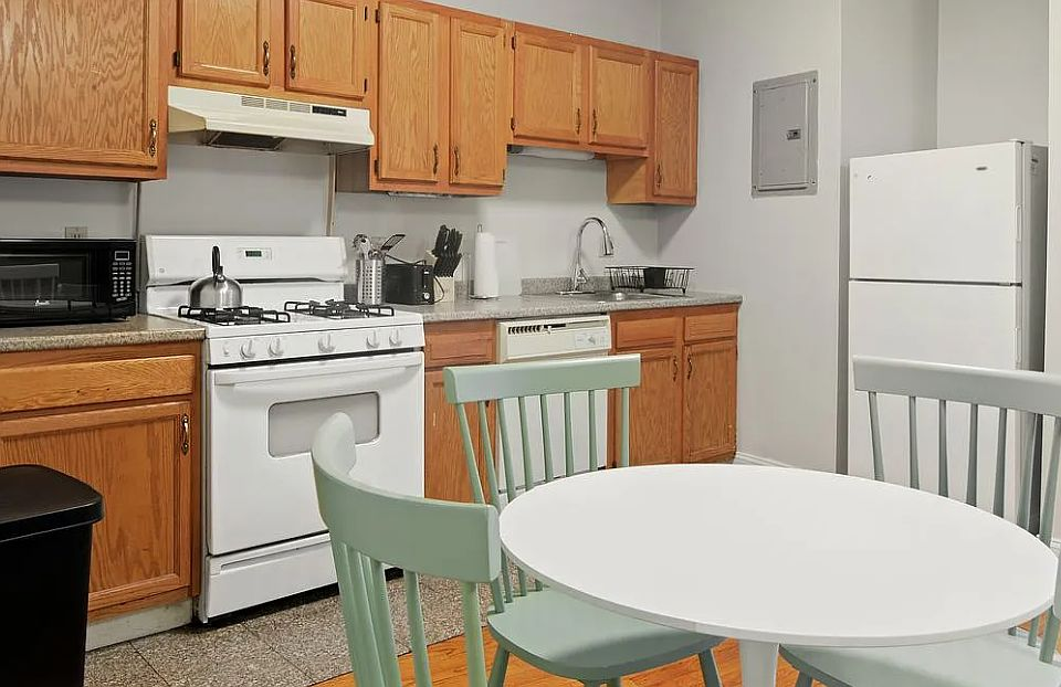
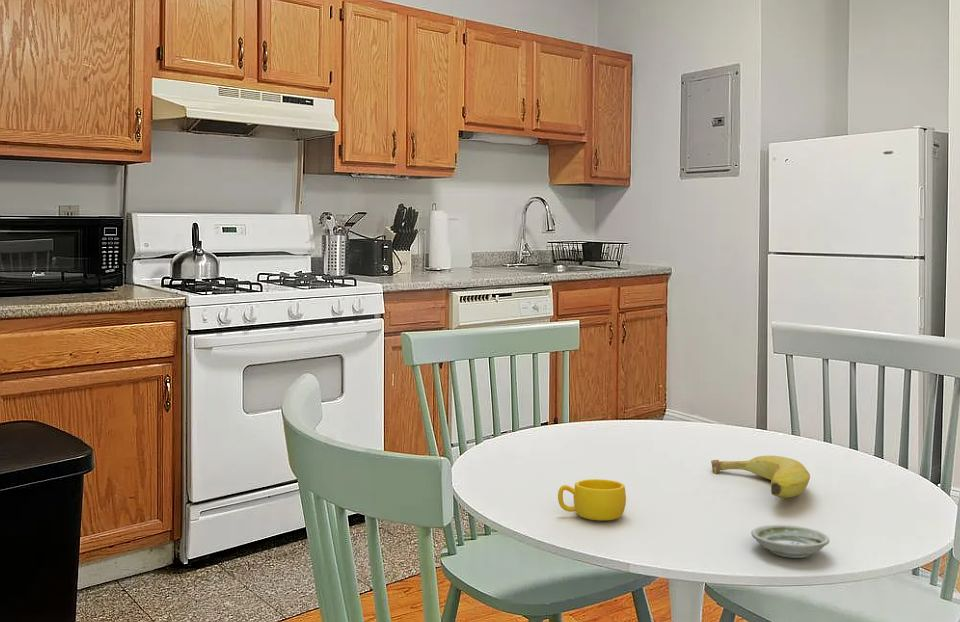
+ fruit [710,455,811,499]
+ saucer [750,524,830,559]
+ cup [557,478,627,522]
